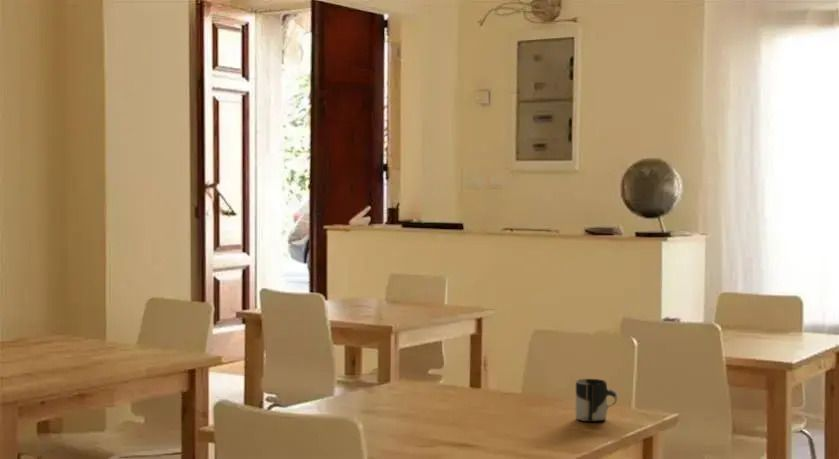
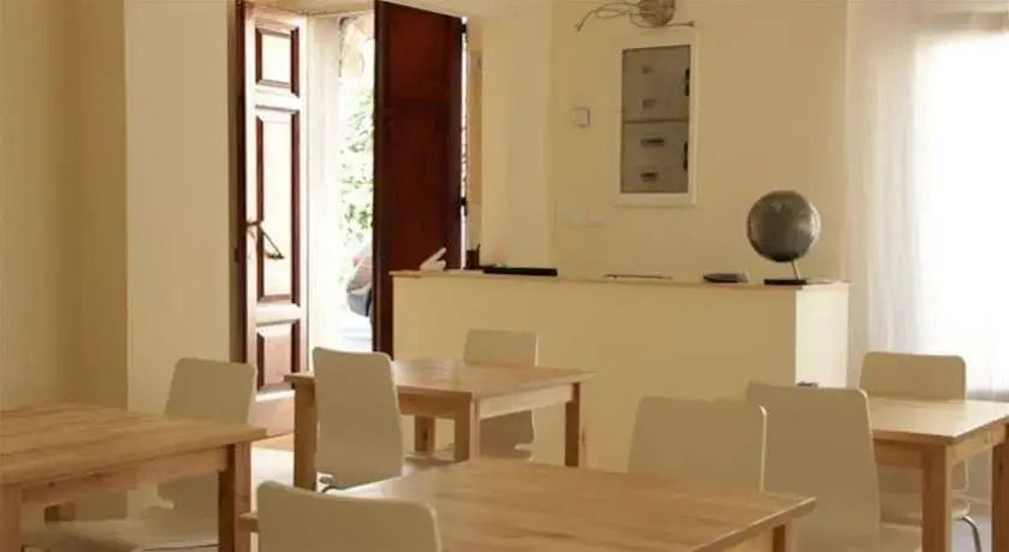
- cup [574,378,618,423]
